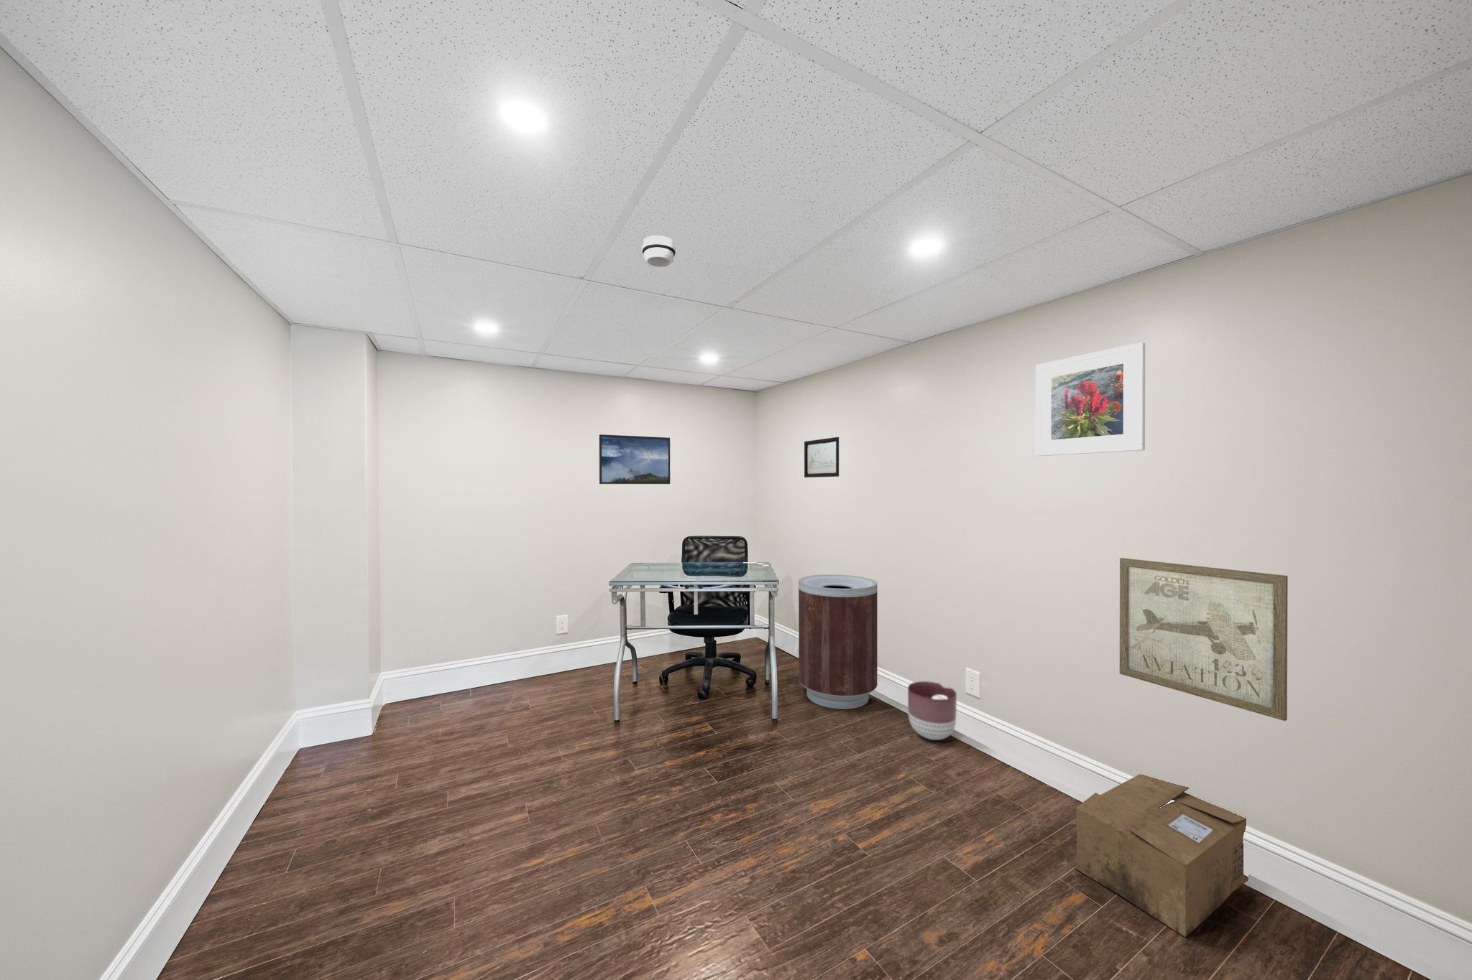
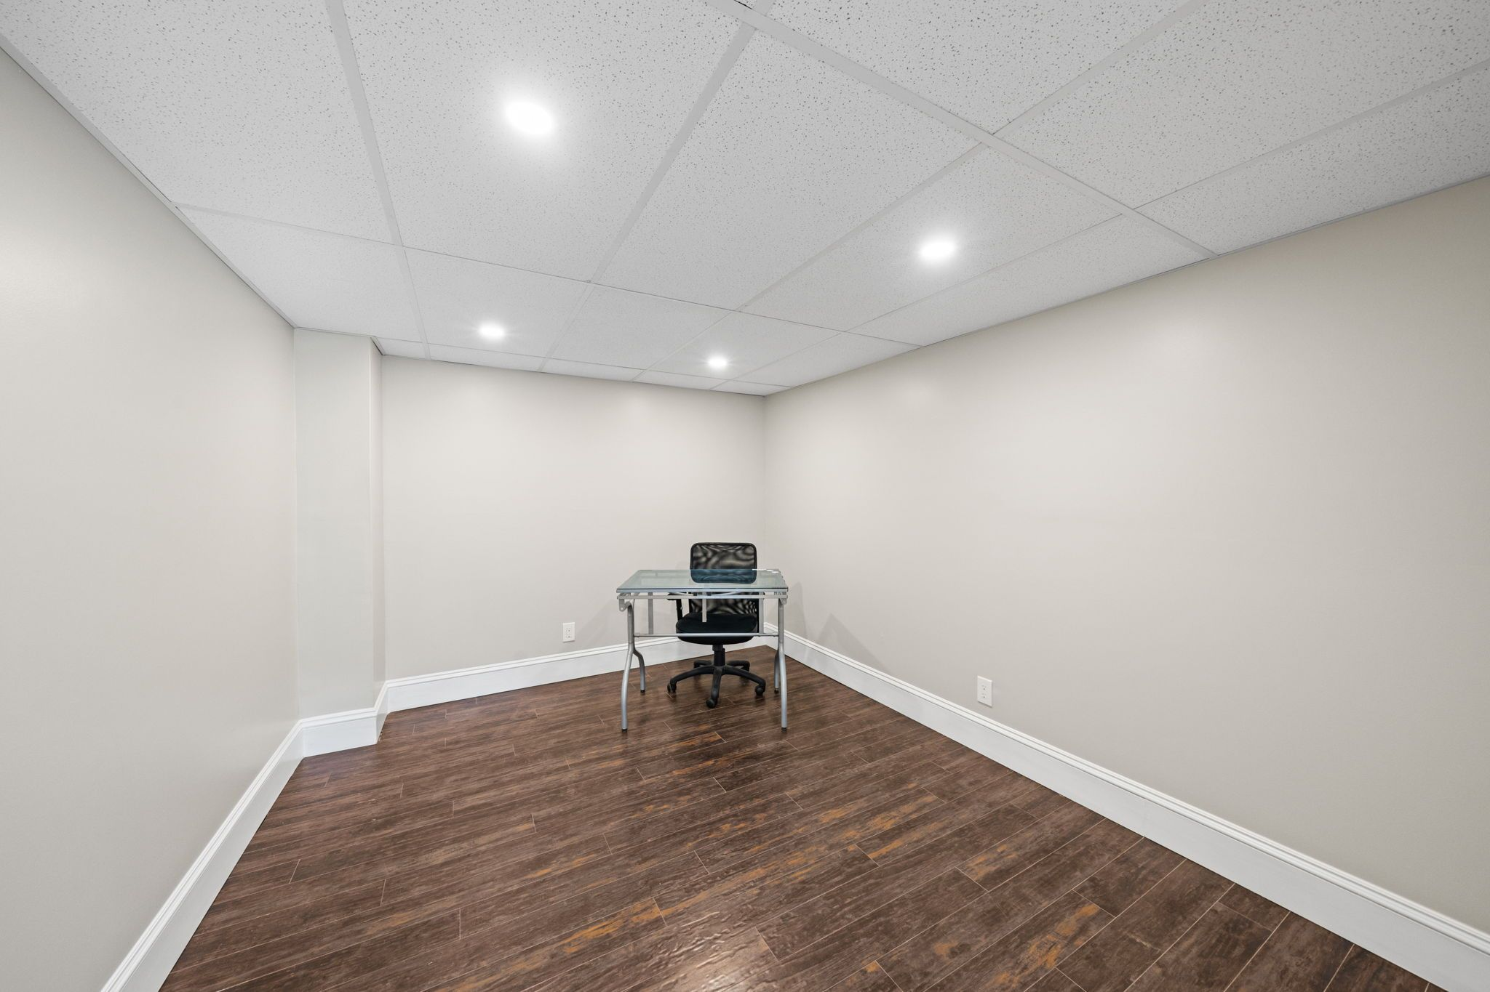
- planter [907,680,958,740]
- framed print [599,433,671,485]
- wall art [1120,557,1289,722]
- smoke detector [641,235,676,268]
- trash can [798,573,879,710]
- wall art [803,436,839,478]
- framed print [1035,341,1146,456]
- cardboard box [1075,773,1249,937]
